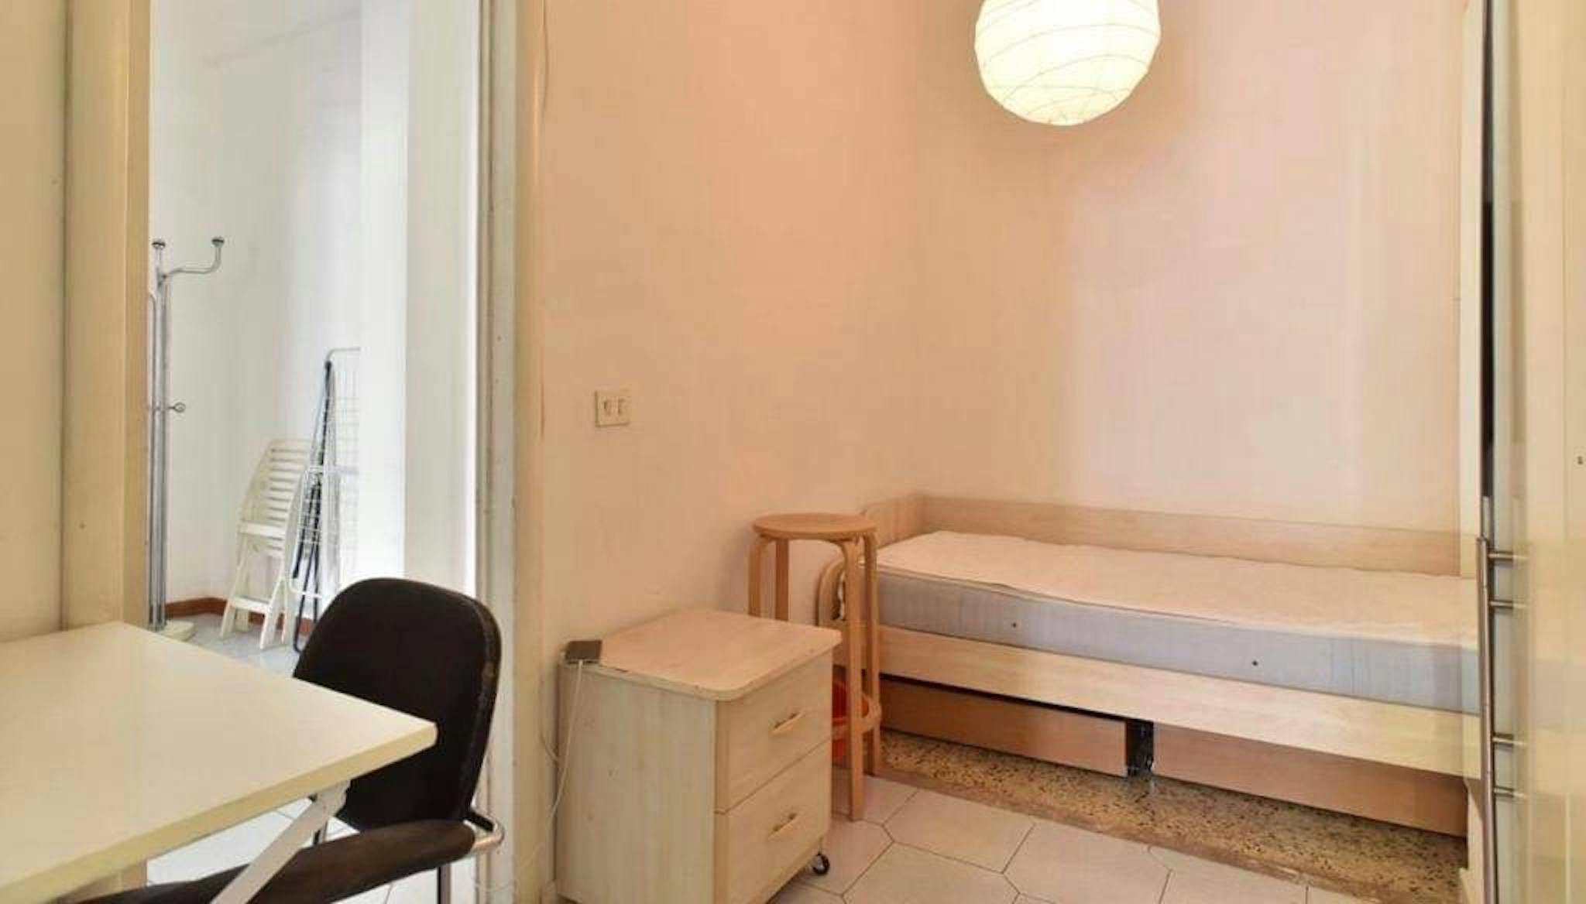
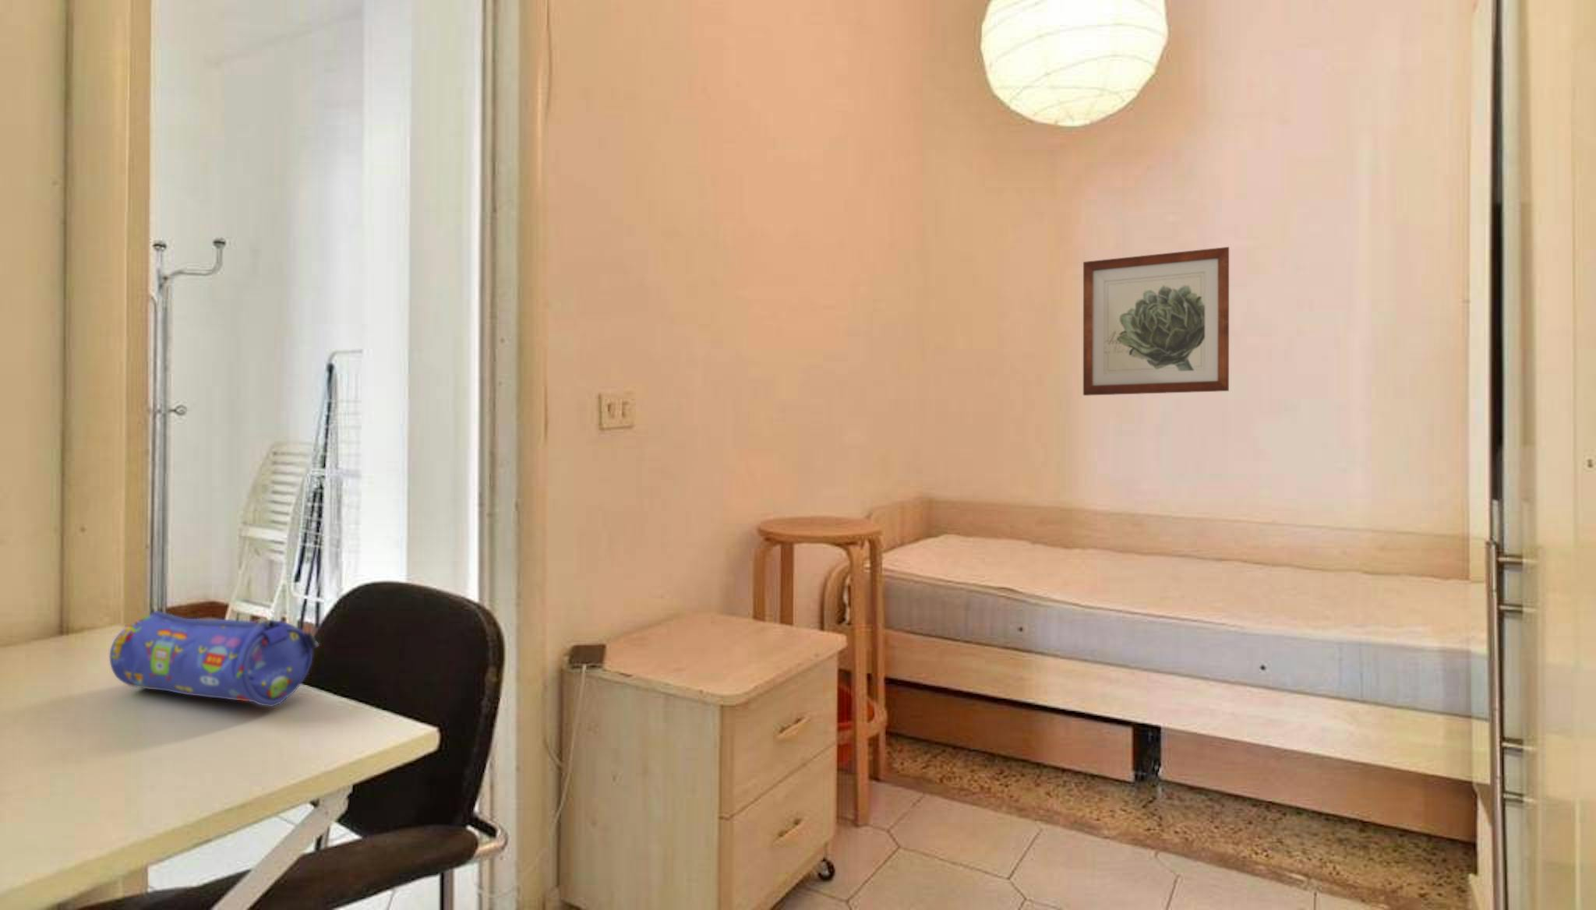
+ wall art [1082,247,1230,397]
+ pencil case [110,610,320,707]
